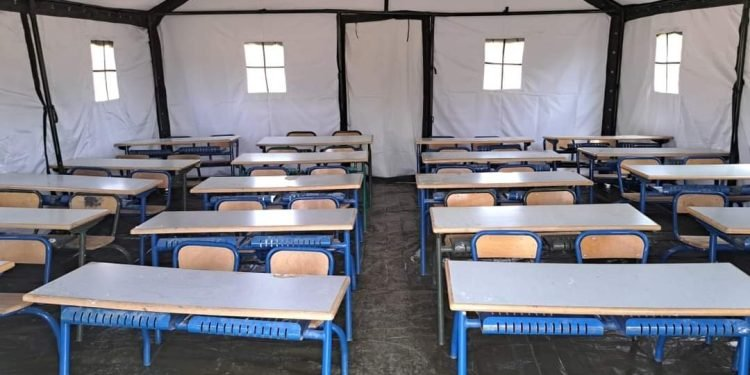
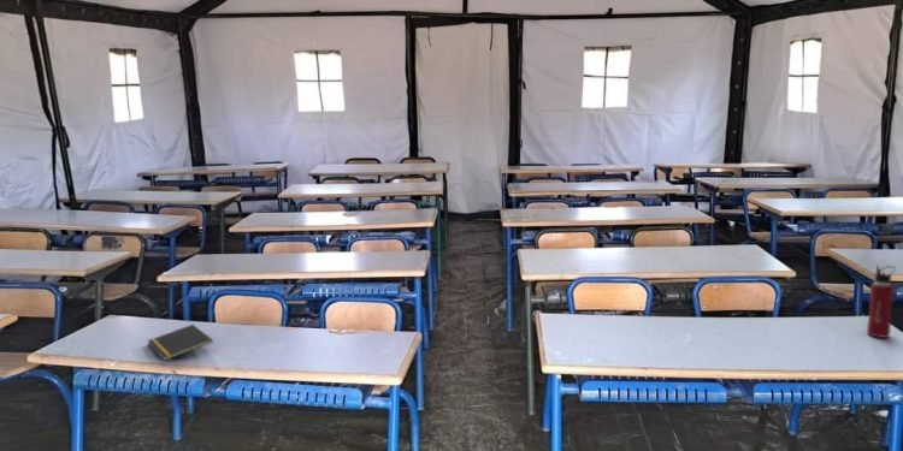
+ water bottle [866,265,897,339]
+ notepad [146,324,214,362]
